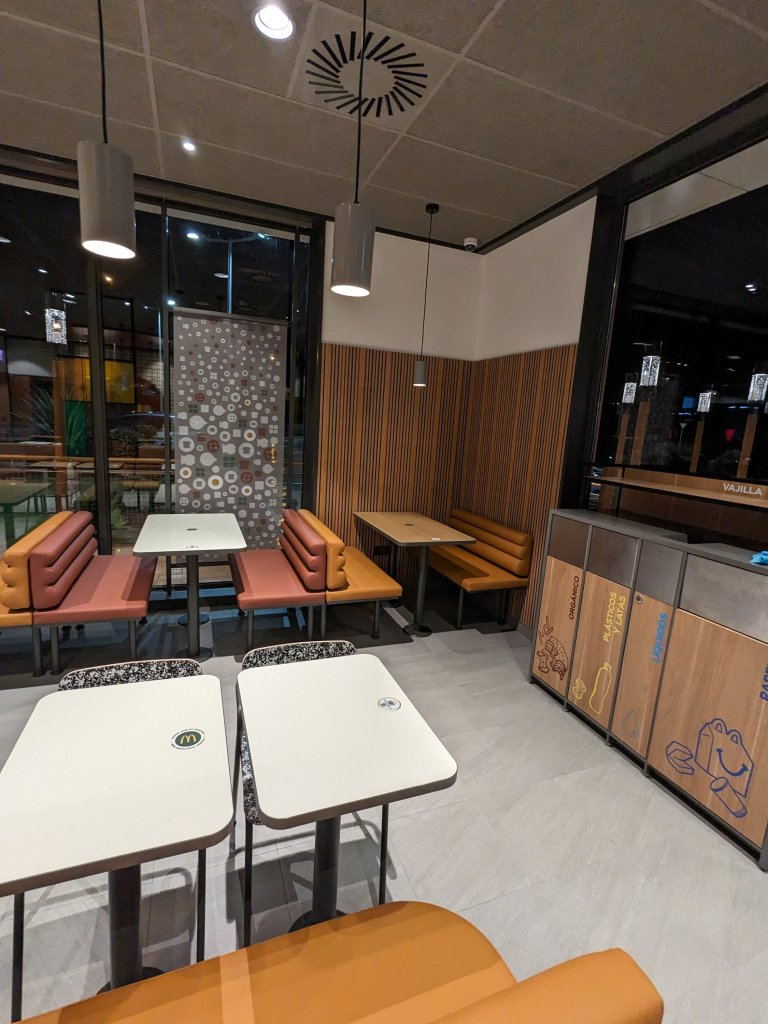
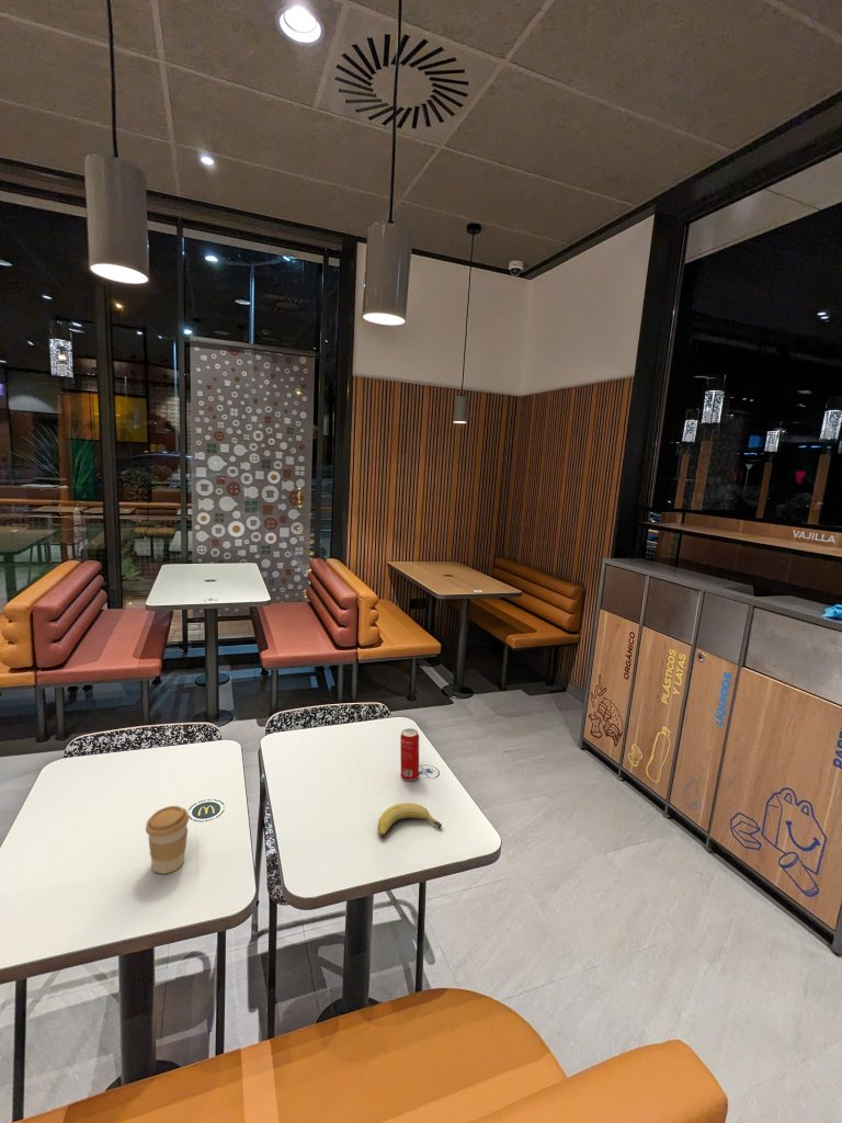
+ coffee cup [145,805,190,875]
+ fruit [376,802,443,838]
+ beverage can [399,727,420,782]
